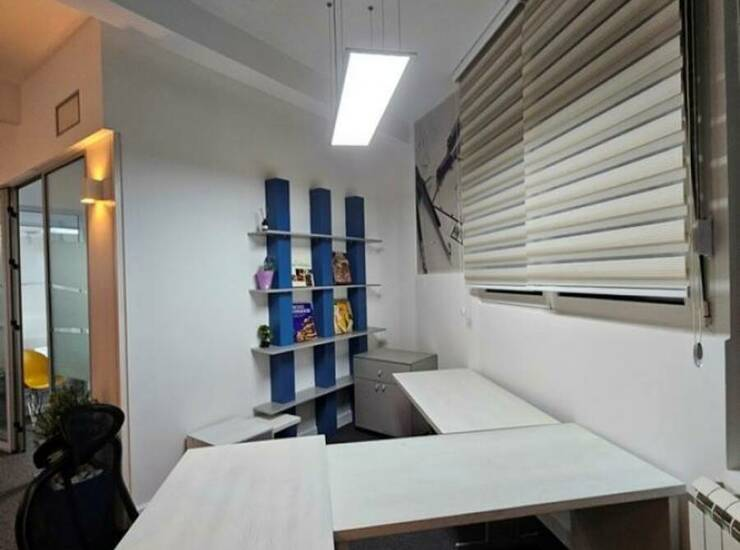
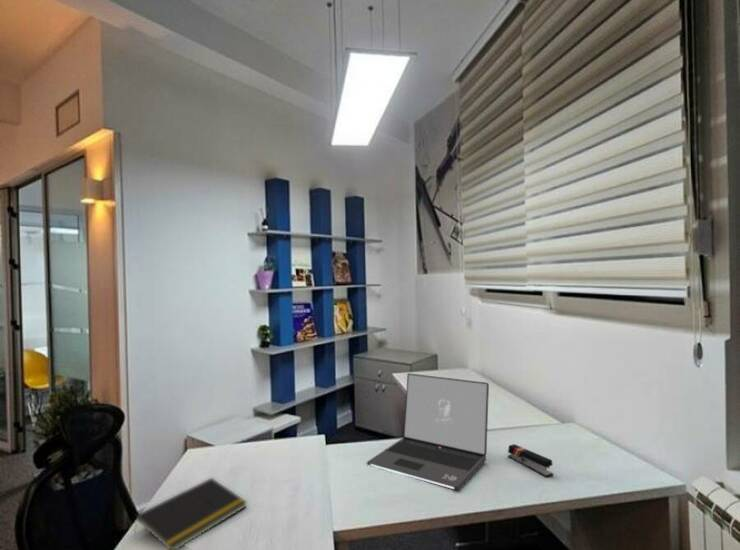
+ stapler [507,443,554,478]
+ laptop [366,372,490,492]
+ notepad [133,477,248,550]
